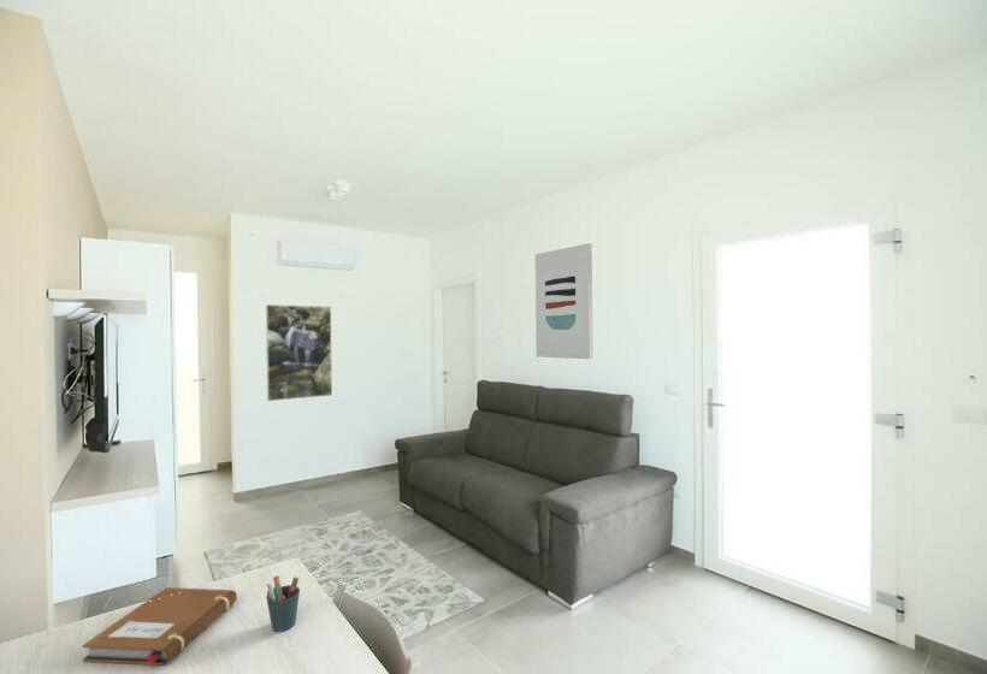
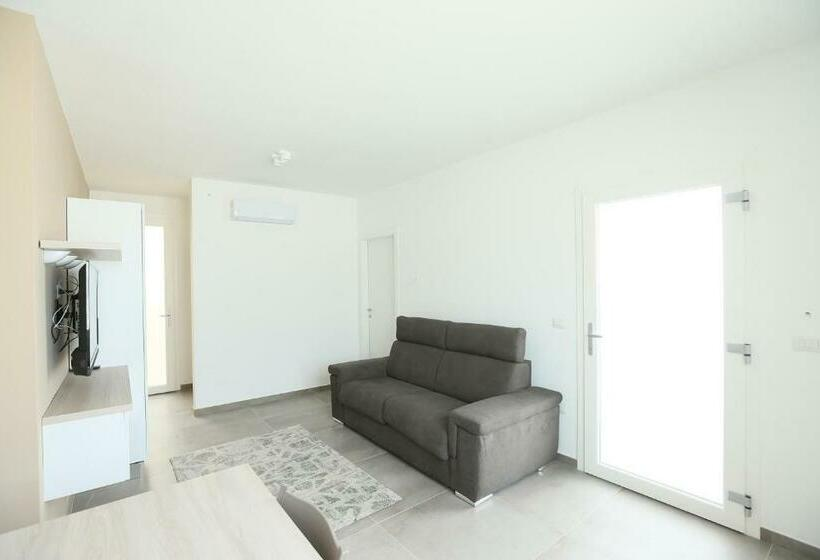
- notebook [81,586,238,667]
- pen holder [265,574,301,633]
- wall art [534,242,595,360]
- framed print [265,303,333,402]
